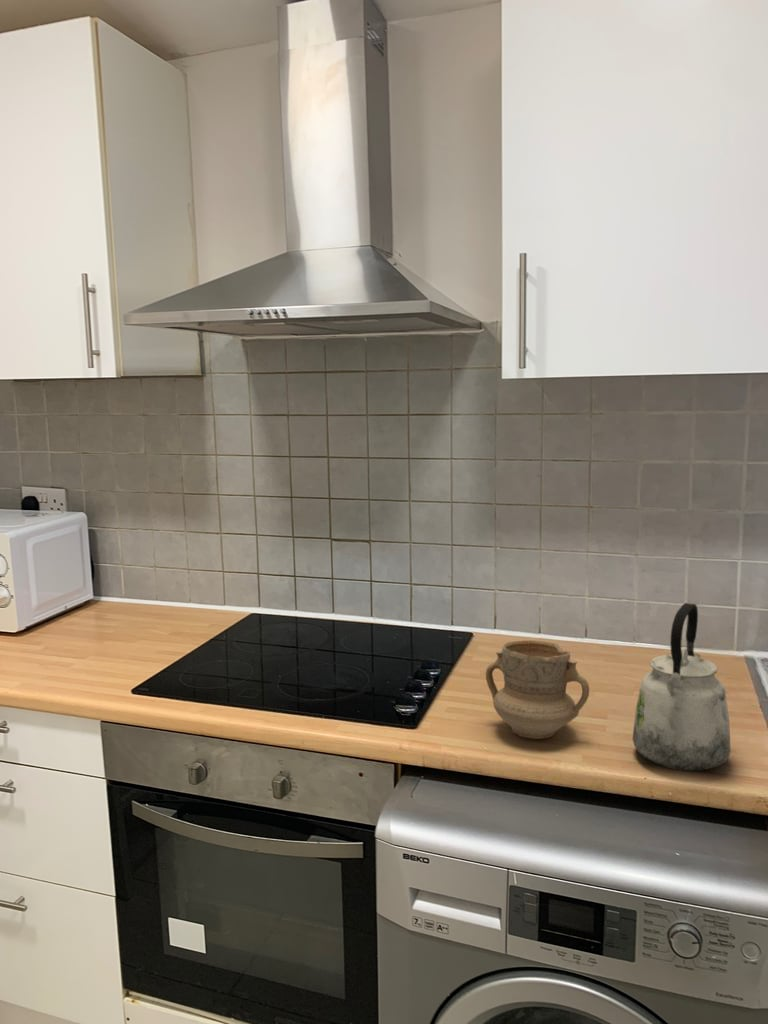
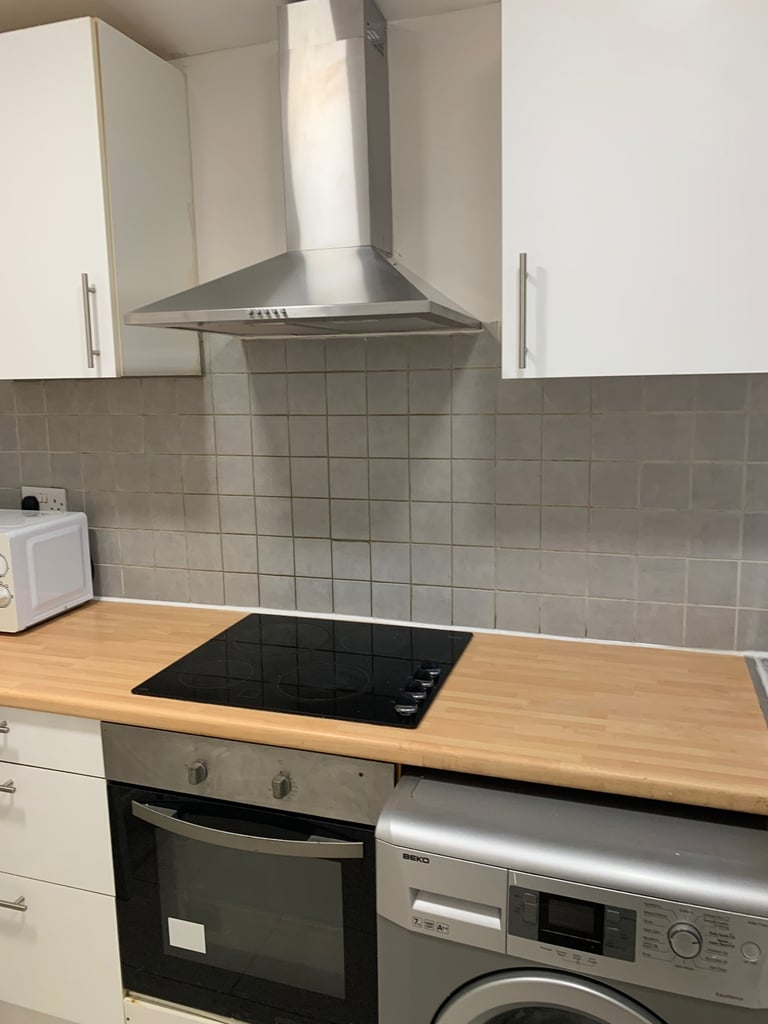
- kettle [632,602,732,772]
- mug [485,639,590,740]
